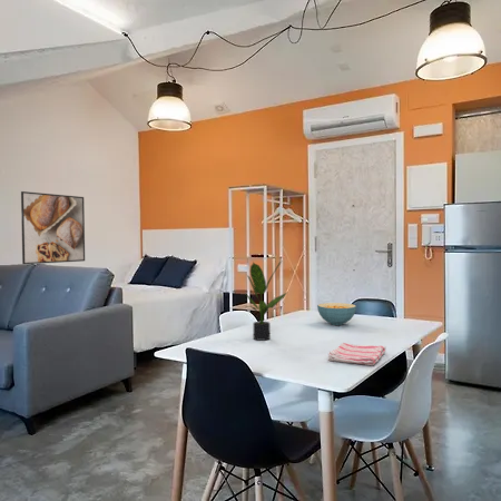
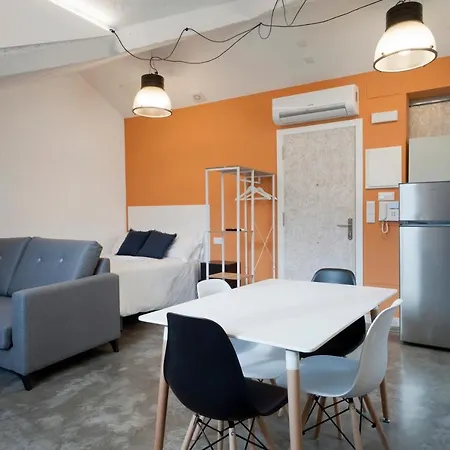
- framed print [20,190,86,265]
- cereal bowl [316,302,357,326]
- potted plant [244,261,288,342]
- dish towel [327,342,386,366]
